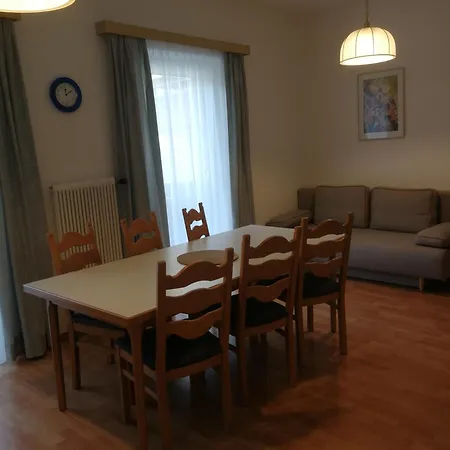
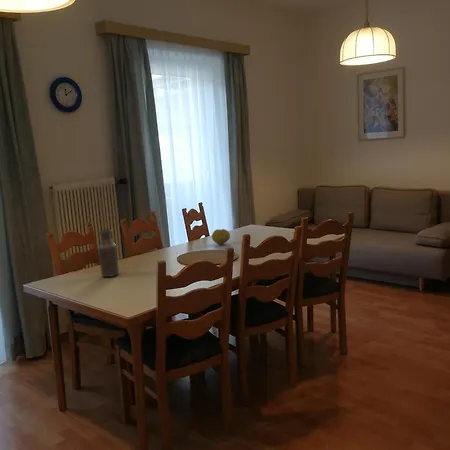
+ bottle [97,228,120,278]
+ fruit [211,228,231,245]
